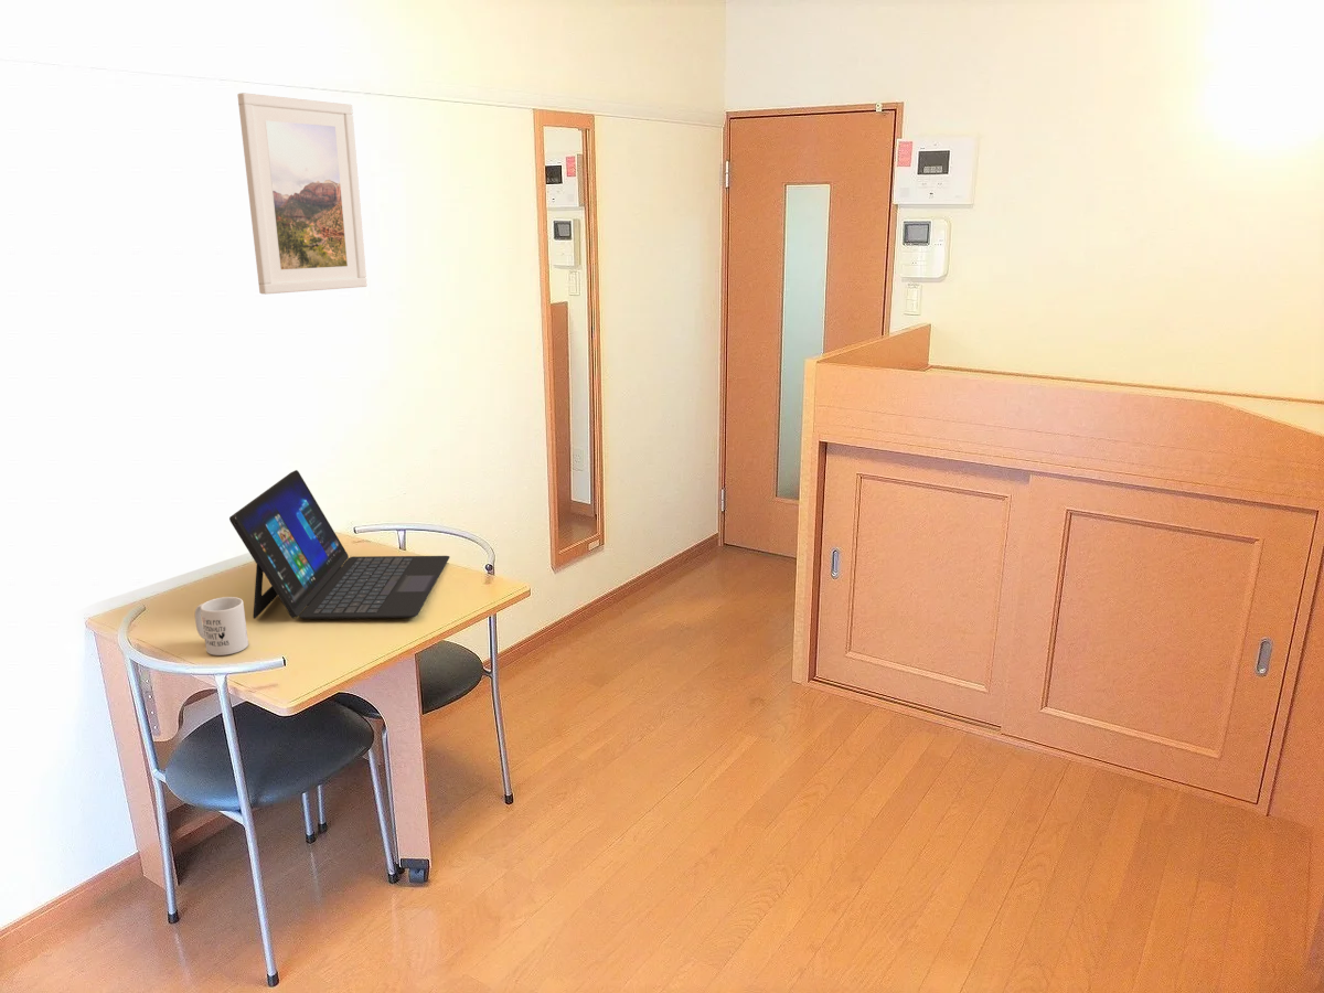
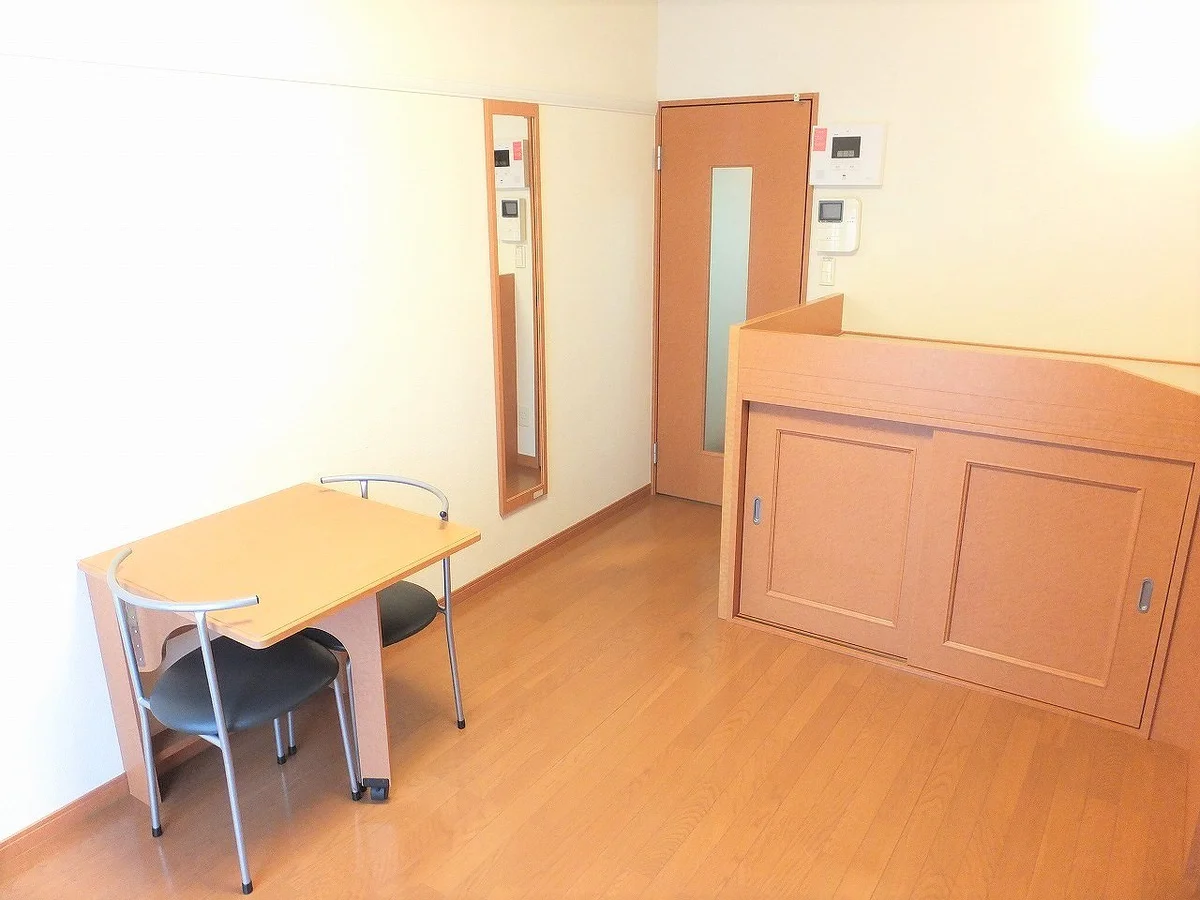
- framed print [236,92,369,295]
- laptop [228,469,450,620]
- mug [194,596,249,656]
